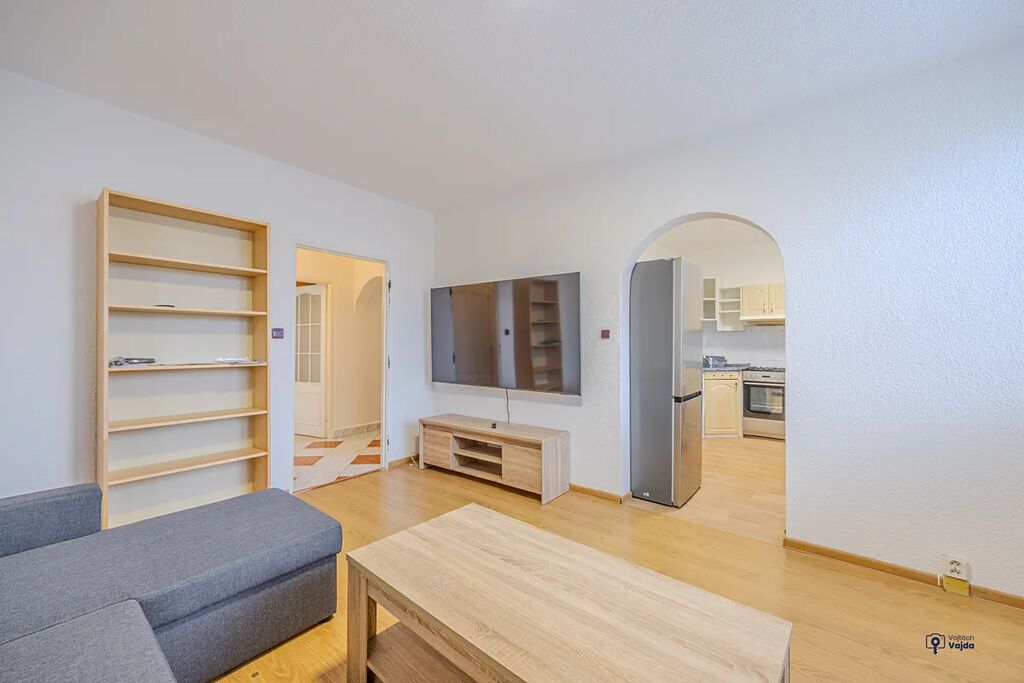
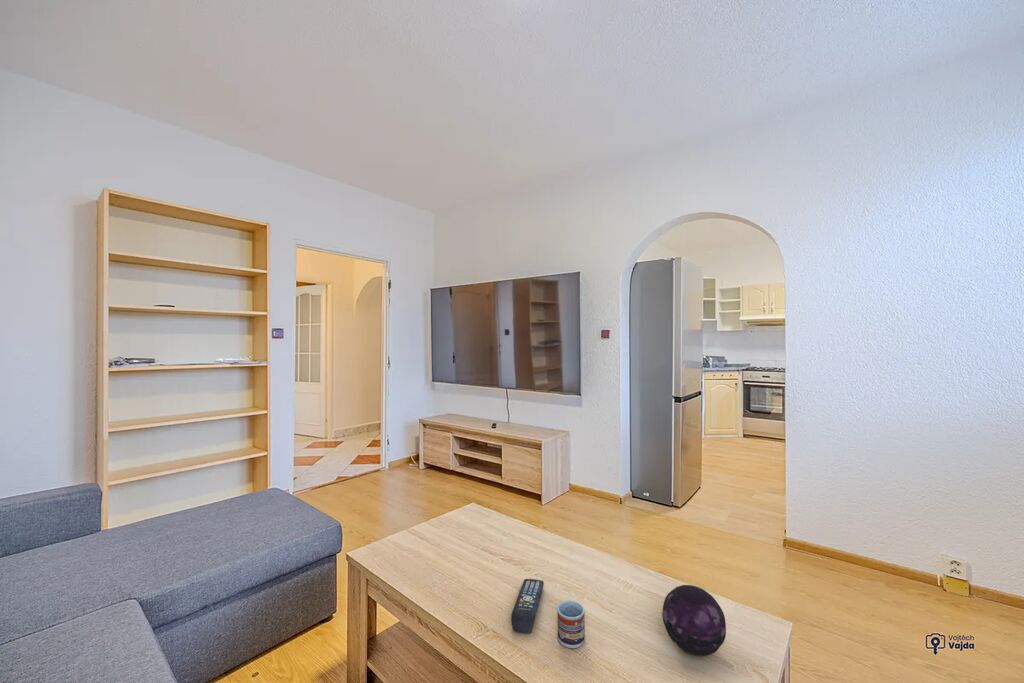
+ decorative orb [661,584,727,657]
+ remote control [510,578,545,634]
+ cup [556,599,586,649]
